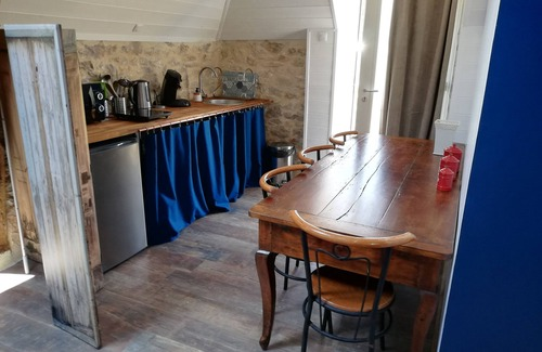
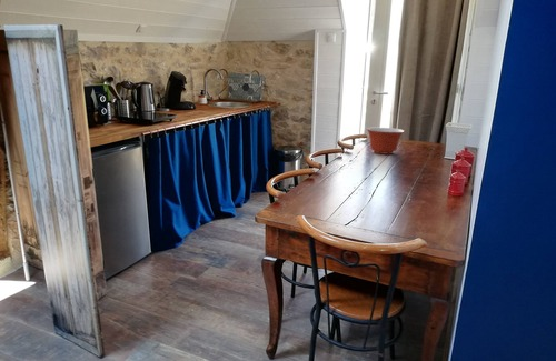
+ mixing bowl [366,127,405,156]
